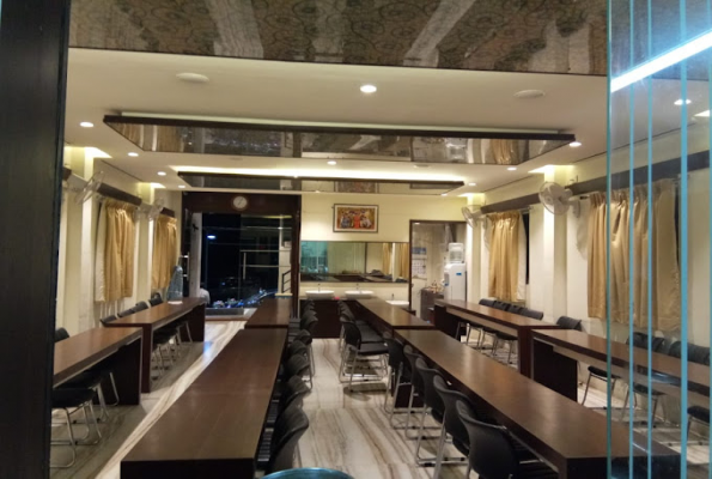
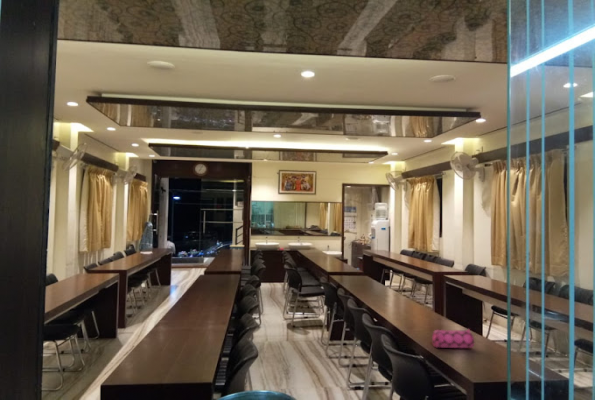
+ pencil case [431,328,475,349]
